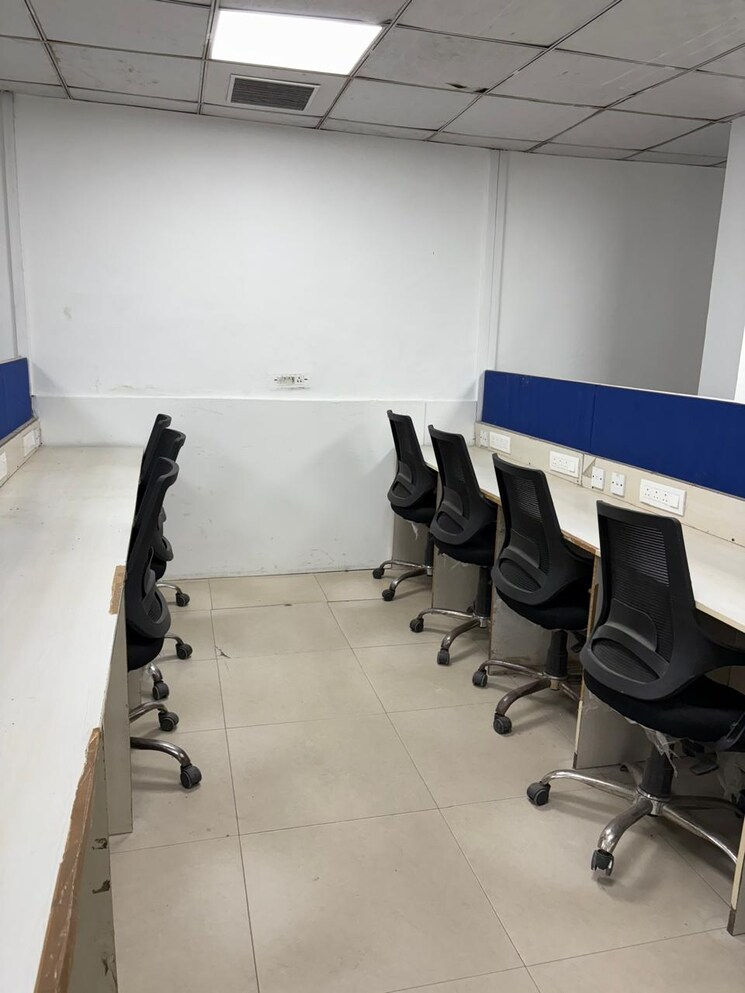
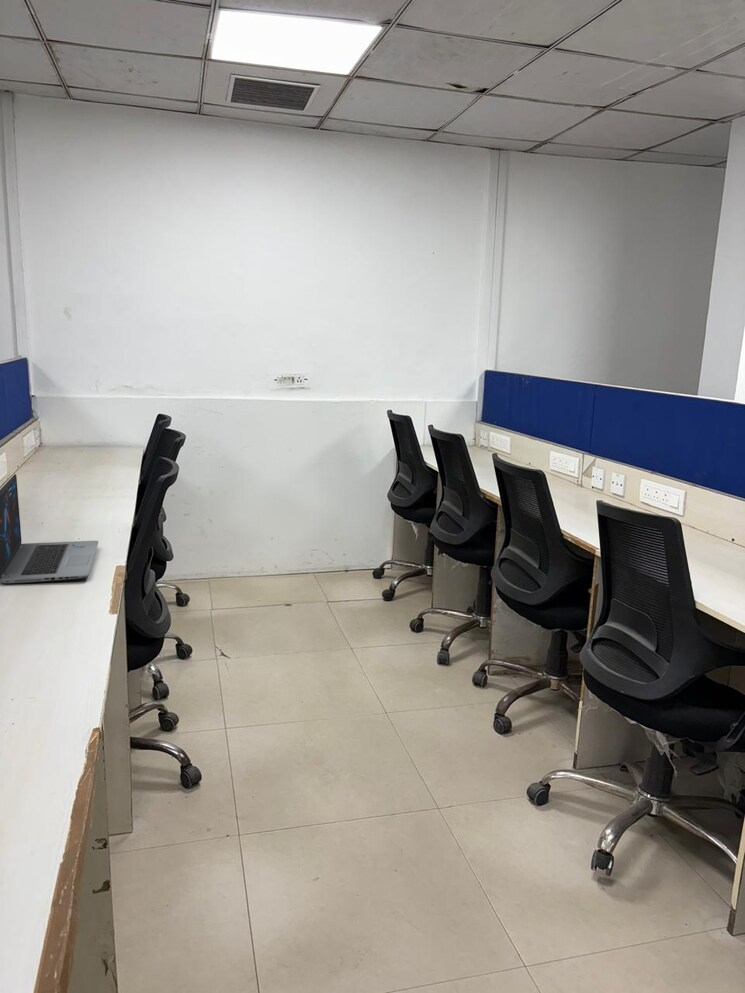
+ laptop [0,473,99,585]
